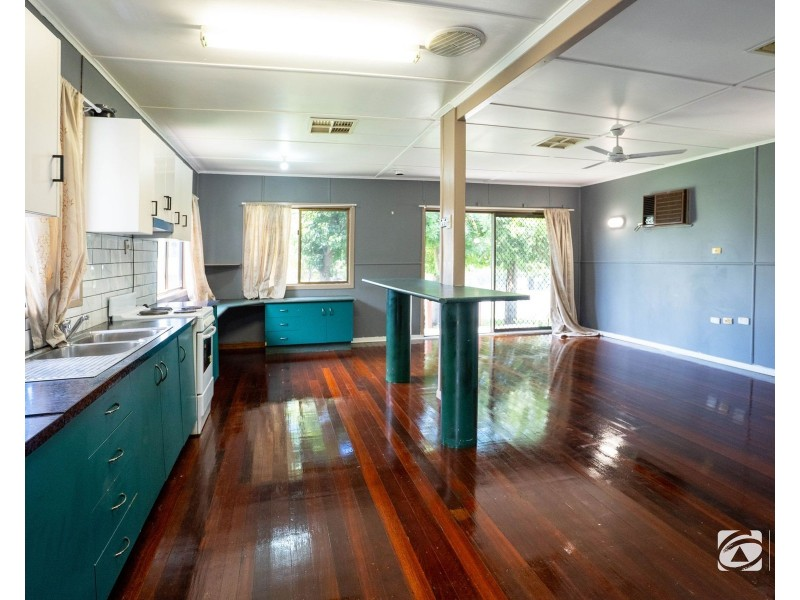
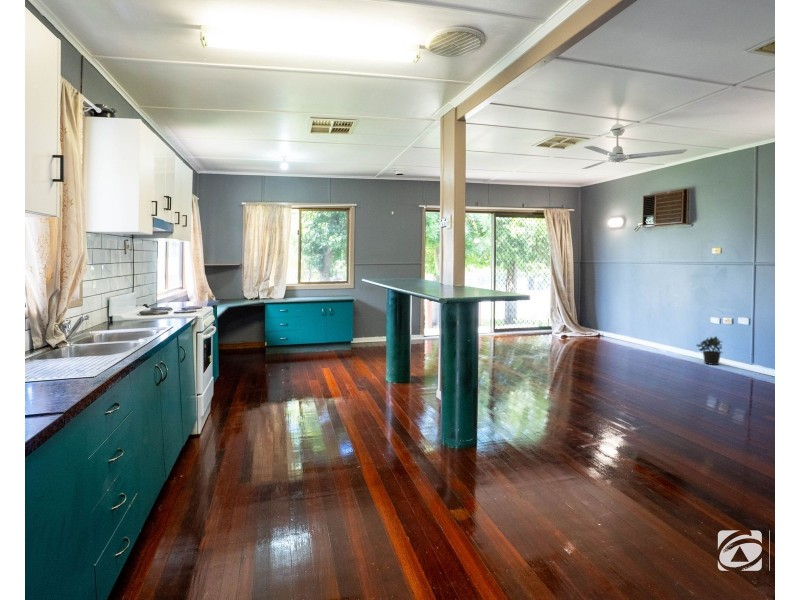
+ potted plant [695,335,724,366]
